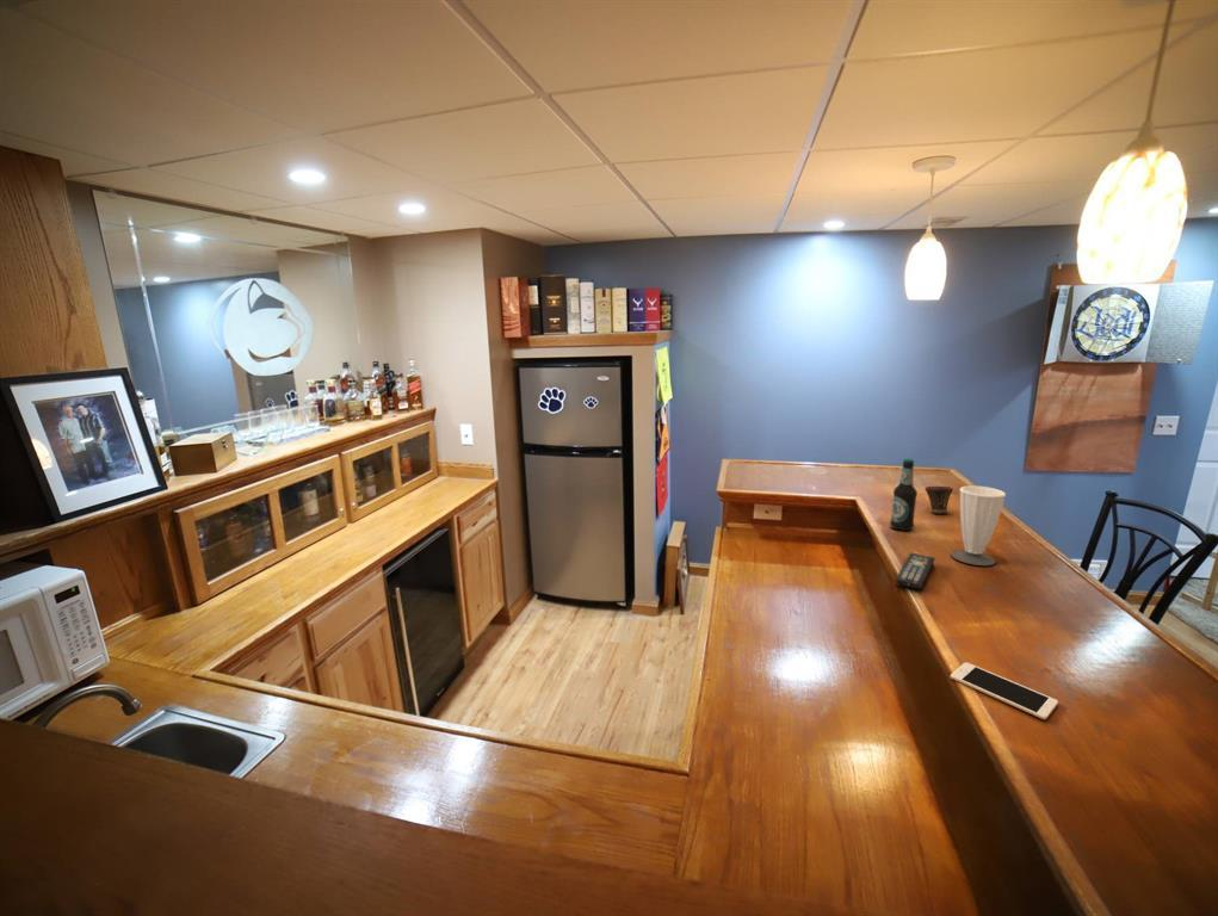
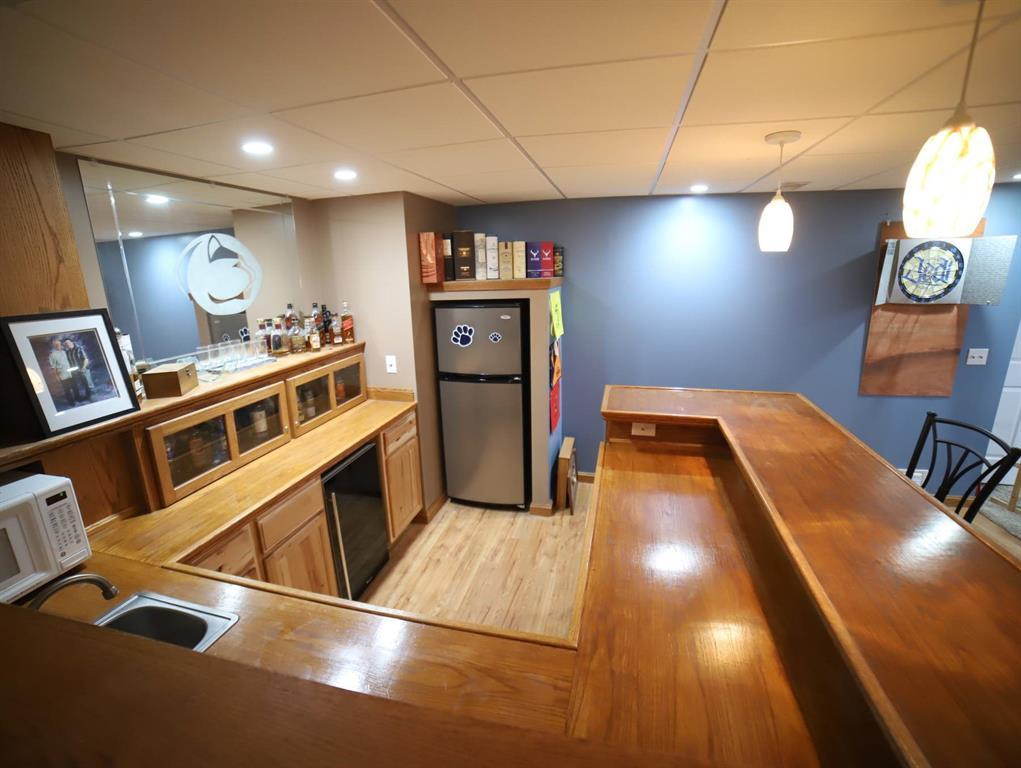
- cup [950,484,1007,567]
- cell phone [950,661,1059,720]
- remote control [895,552,936,589]
- cup [923,485,954,514]
- bottle [889,458,919,532]
